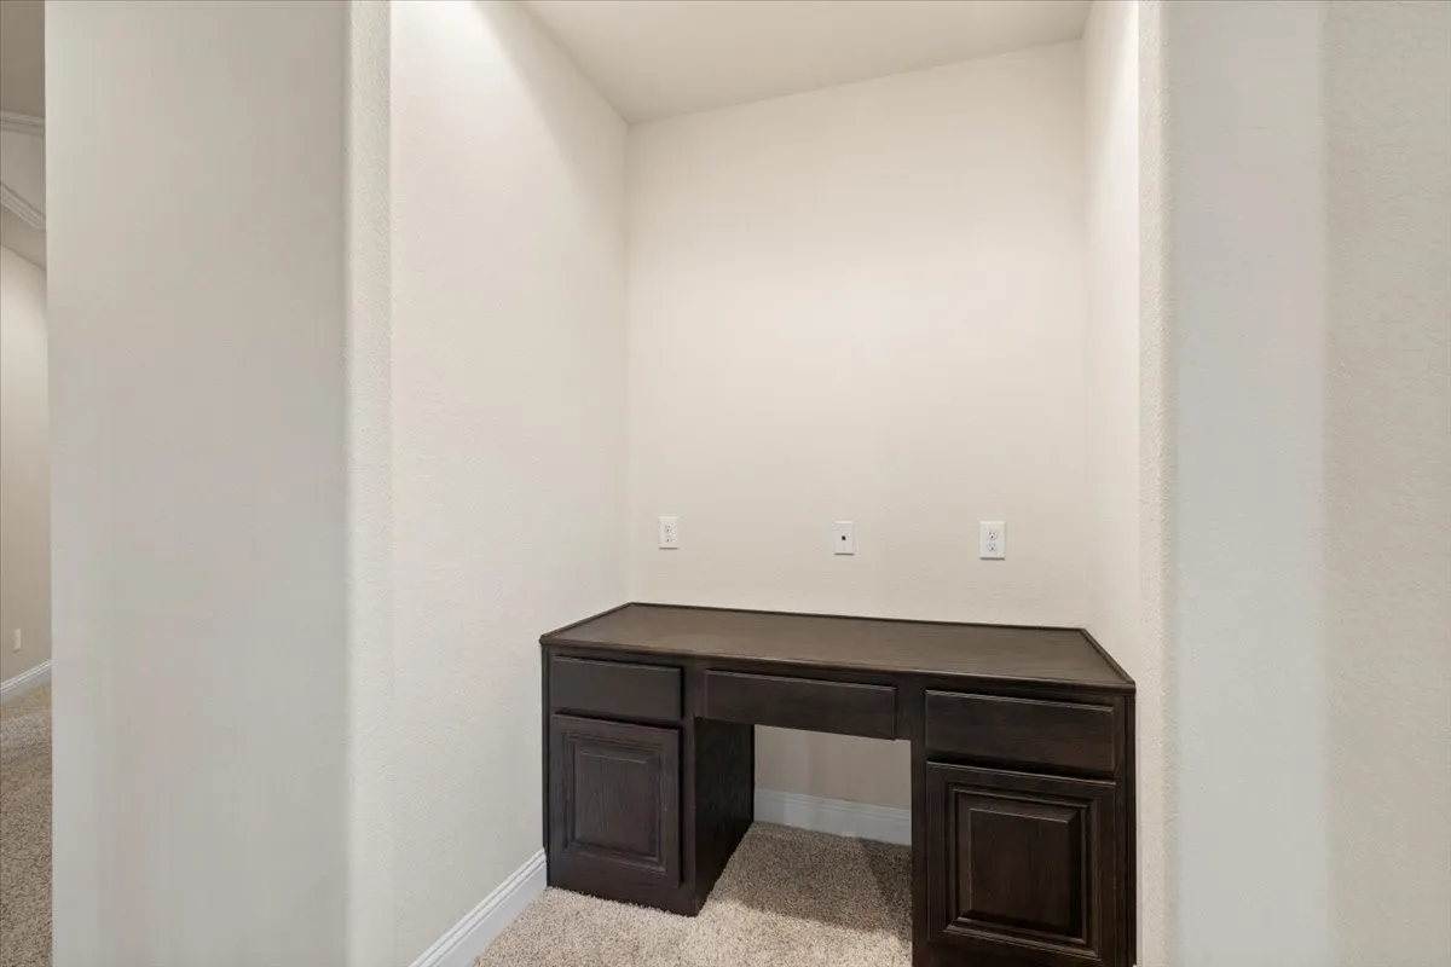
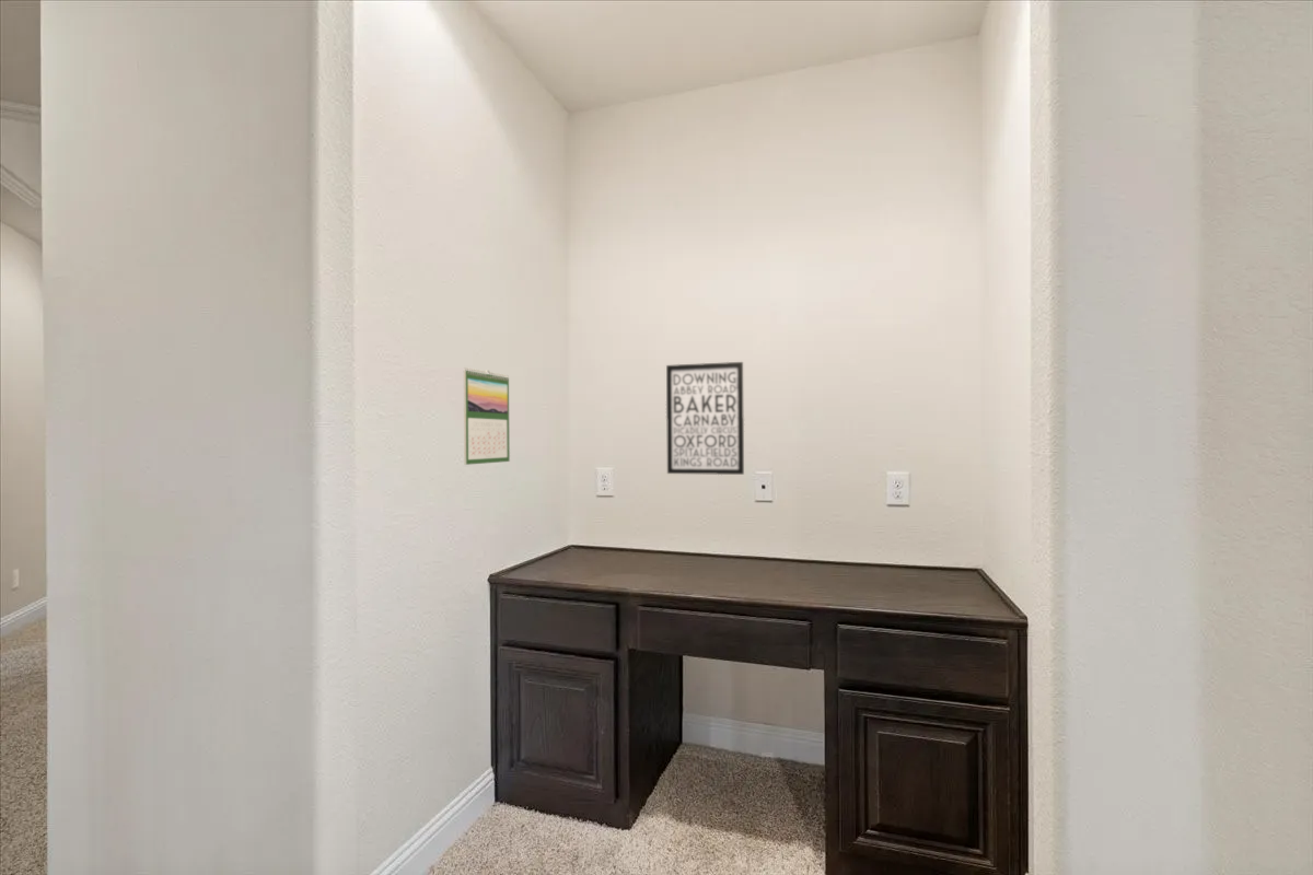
+ calendar [463,366,511,466]
+ wall art [665,361,745,476]
